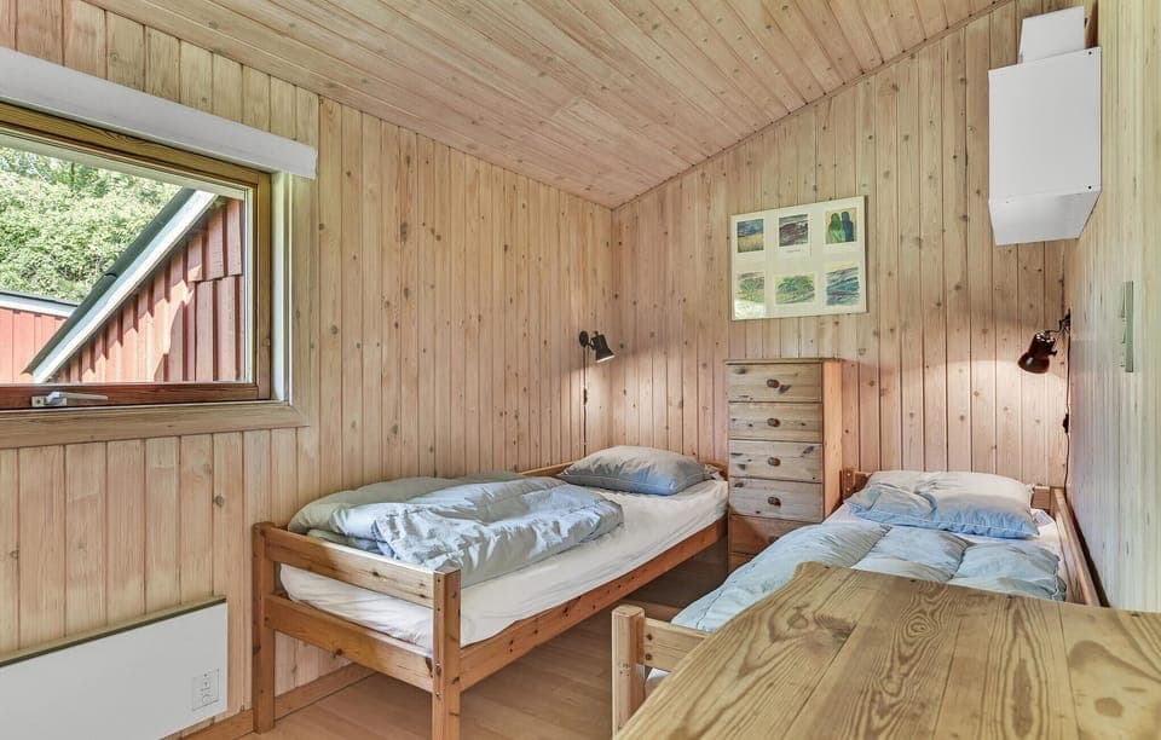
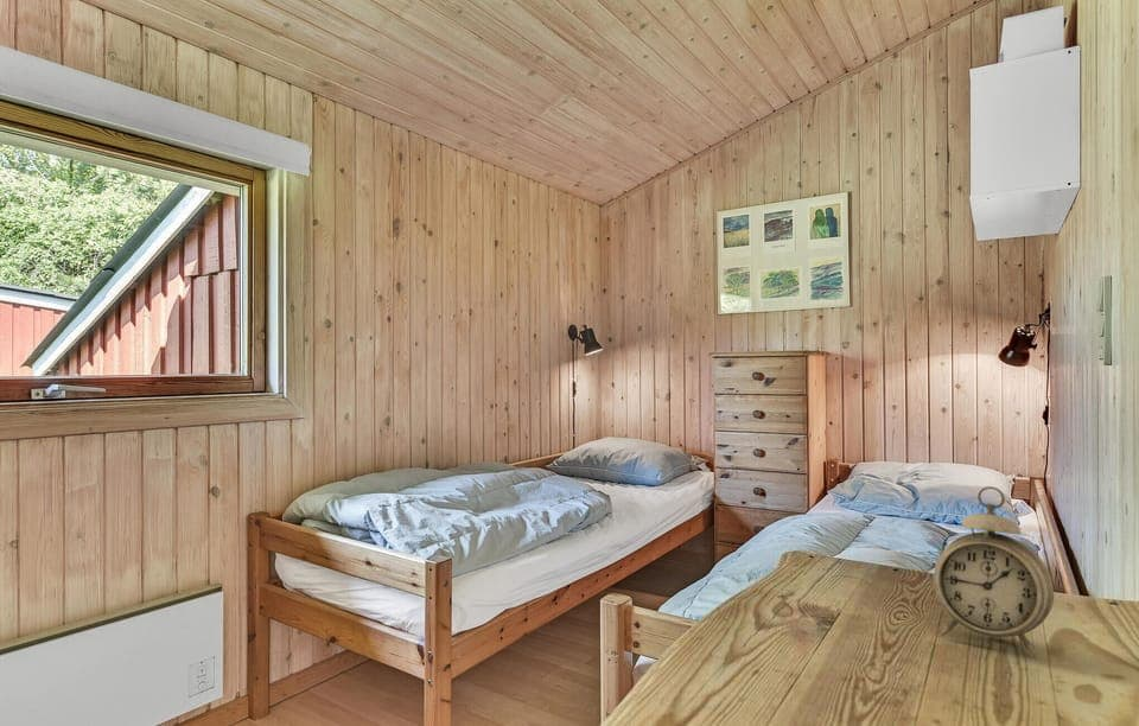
+ alarm clock [933,485,1055,658]
